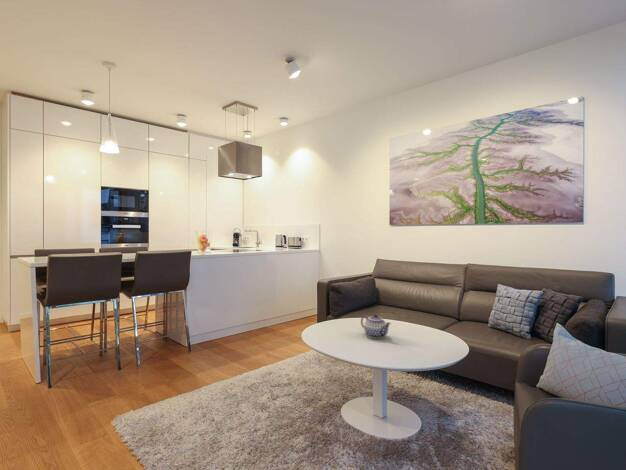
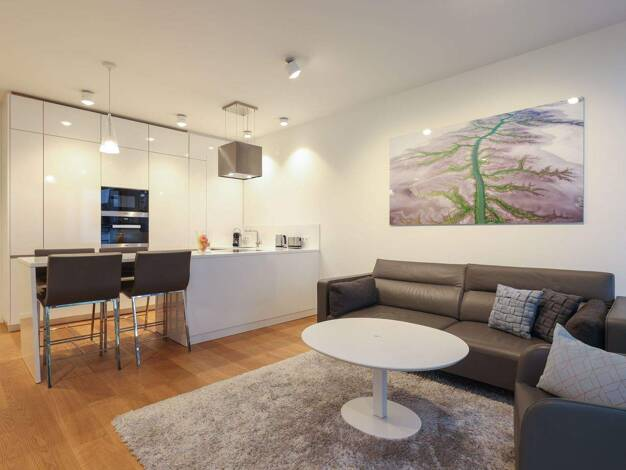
- teapot [360,313,392,339]
